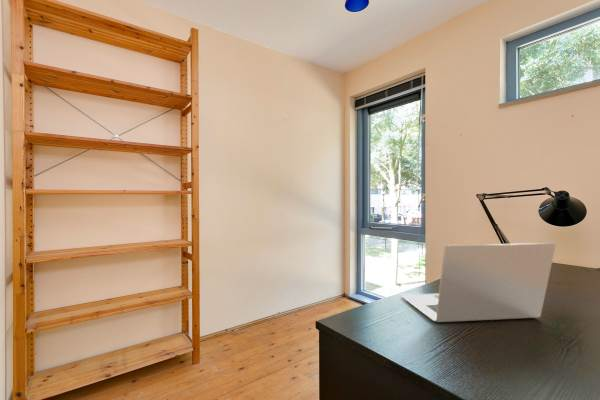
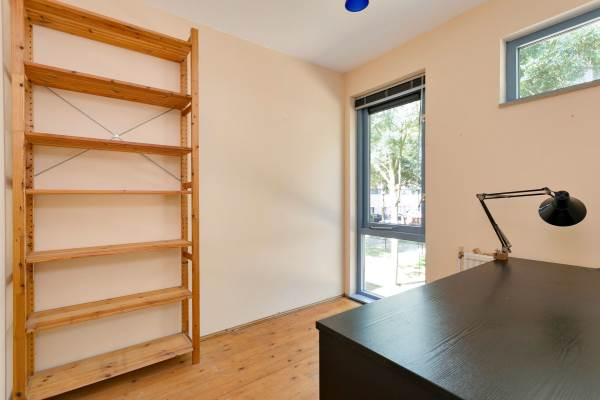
- laptop [400,242,557,323]
